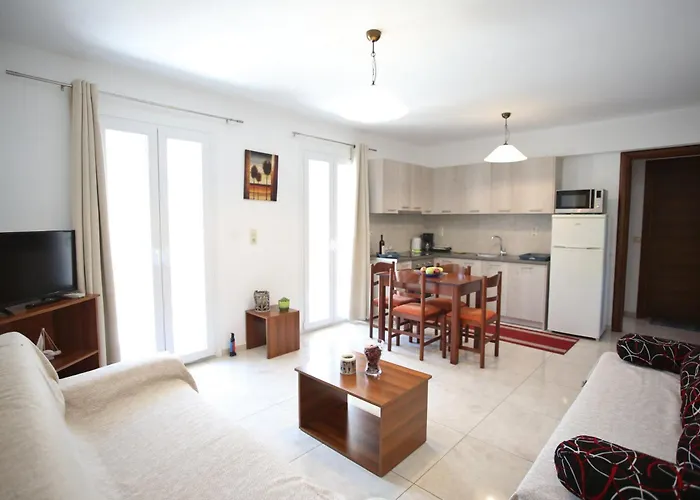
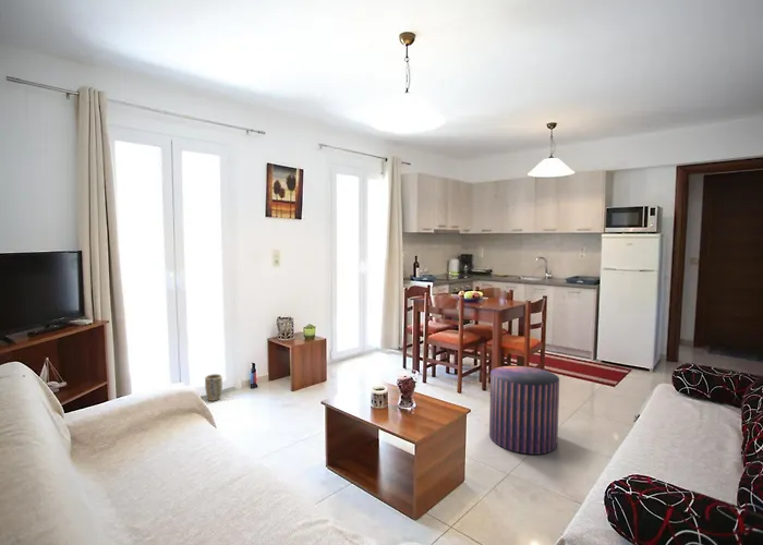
+ stool [488,365,560,456]
+ plant pot [204,373,223,402]
